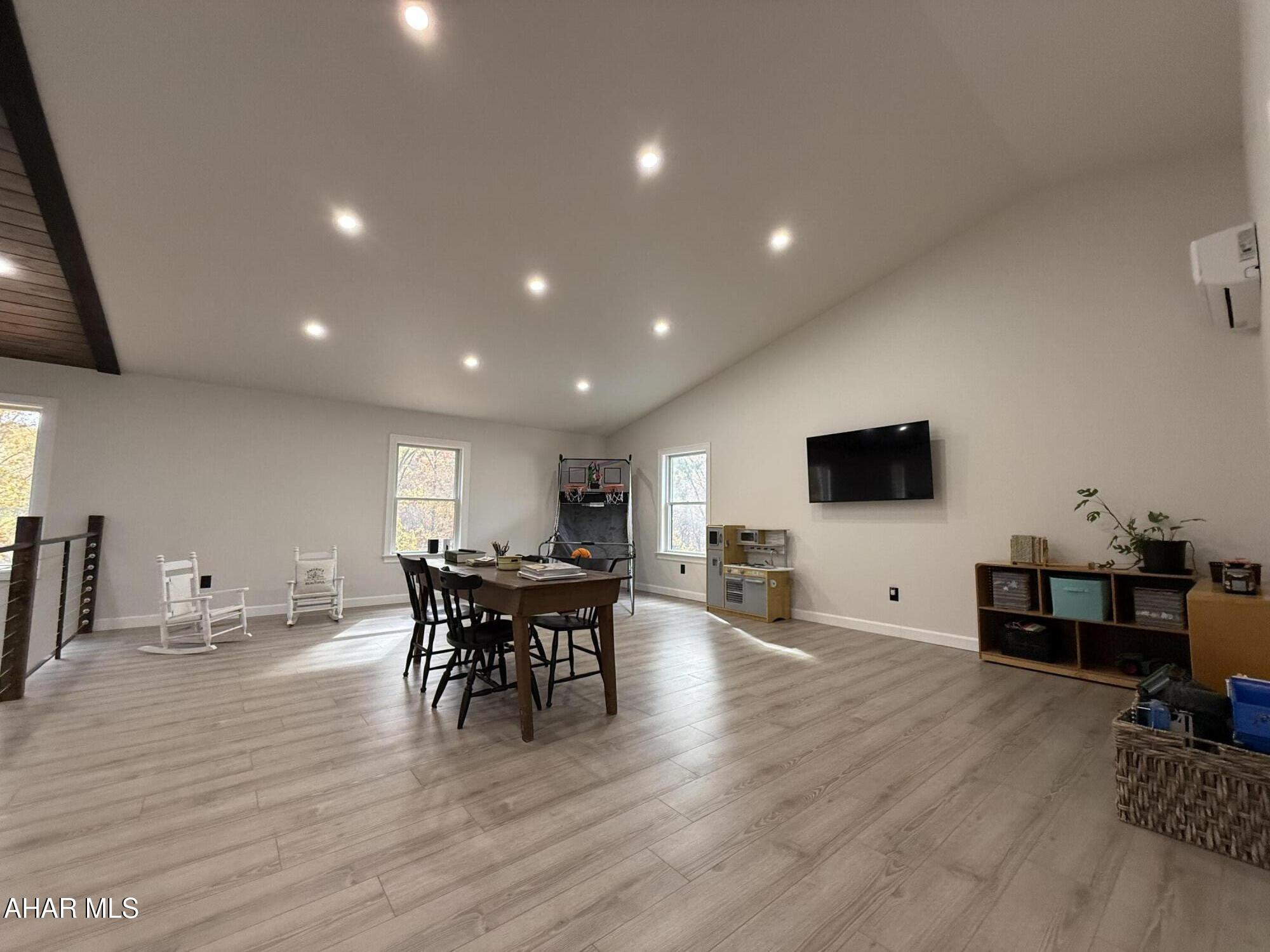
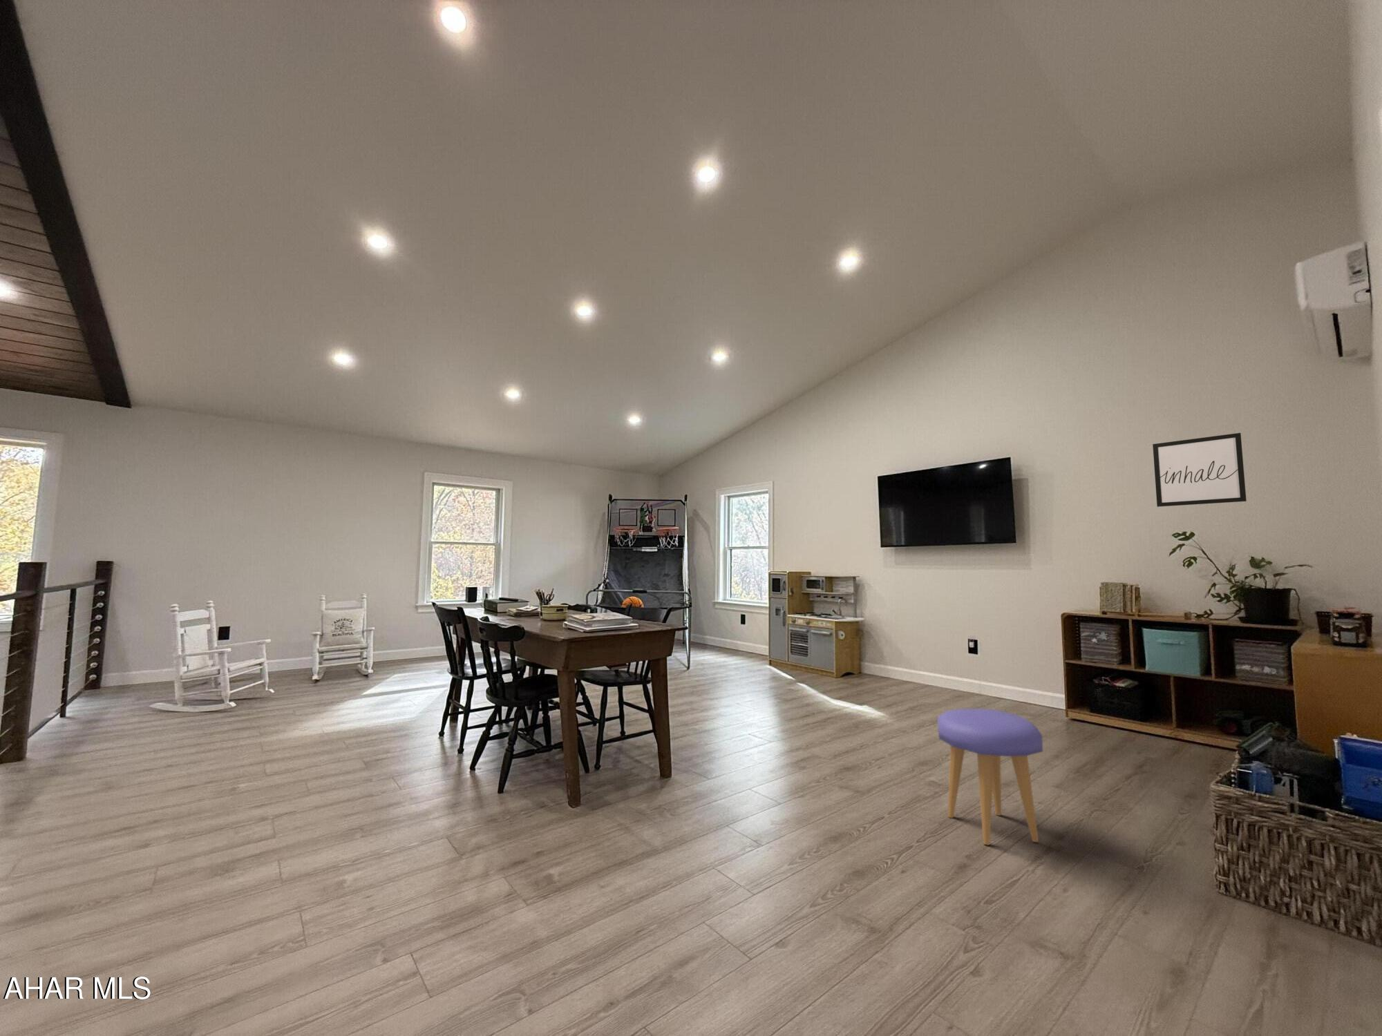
+ stool [937,708,1044,846]
+ wall art [1152,432,1247,507]
